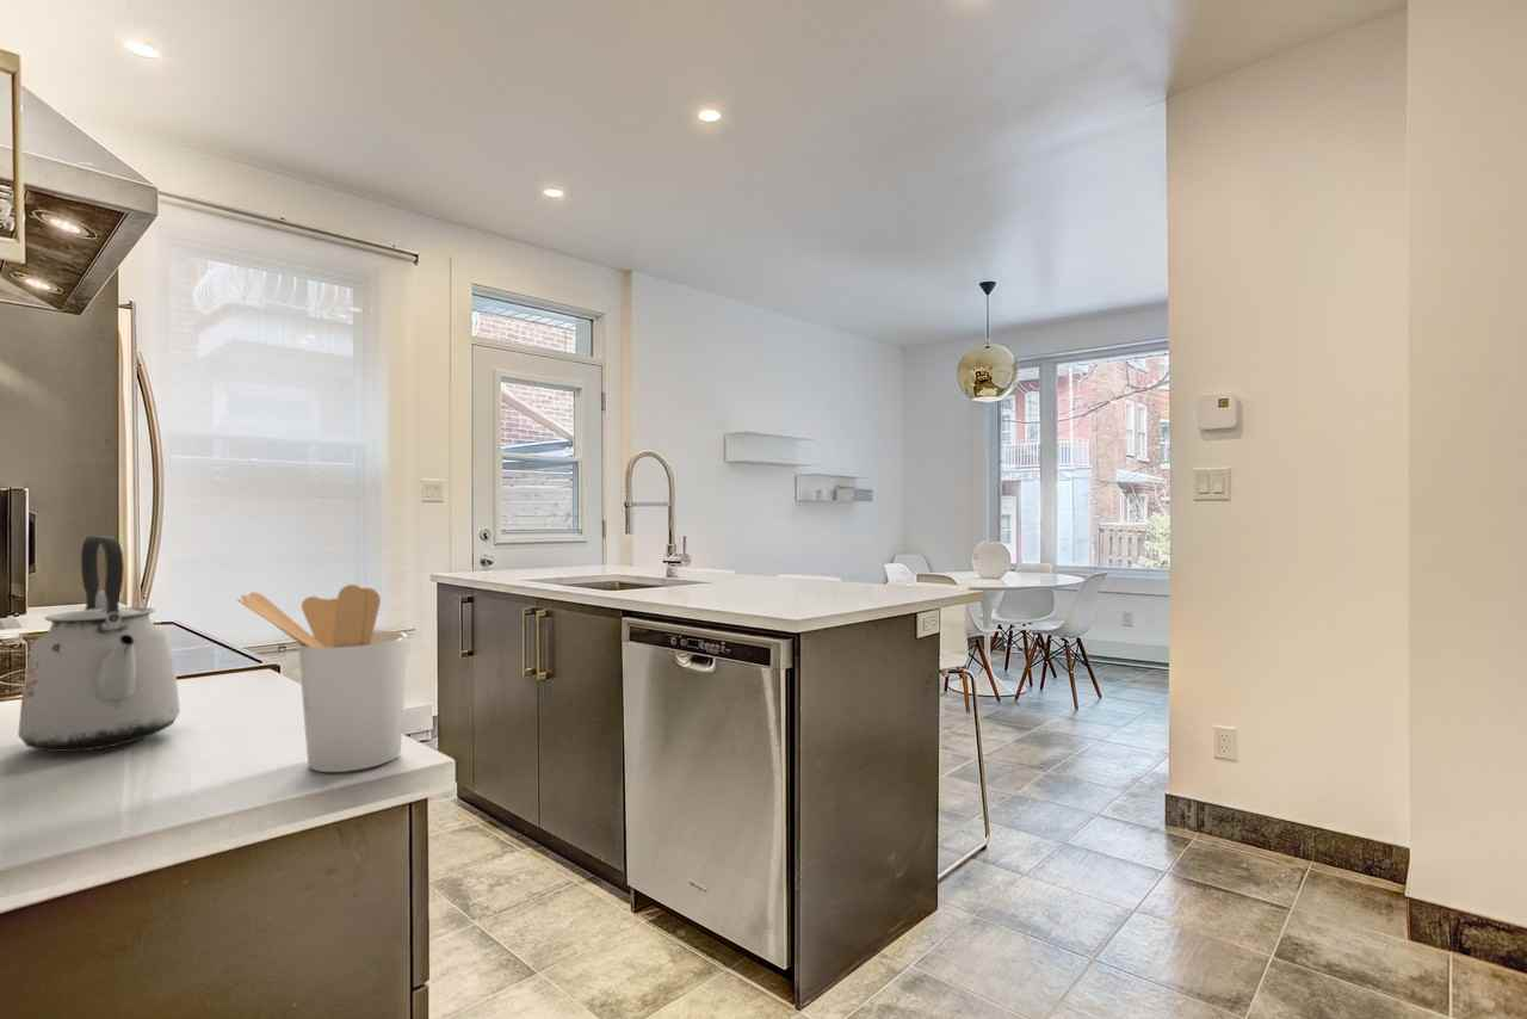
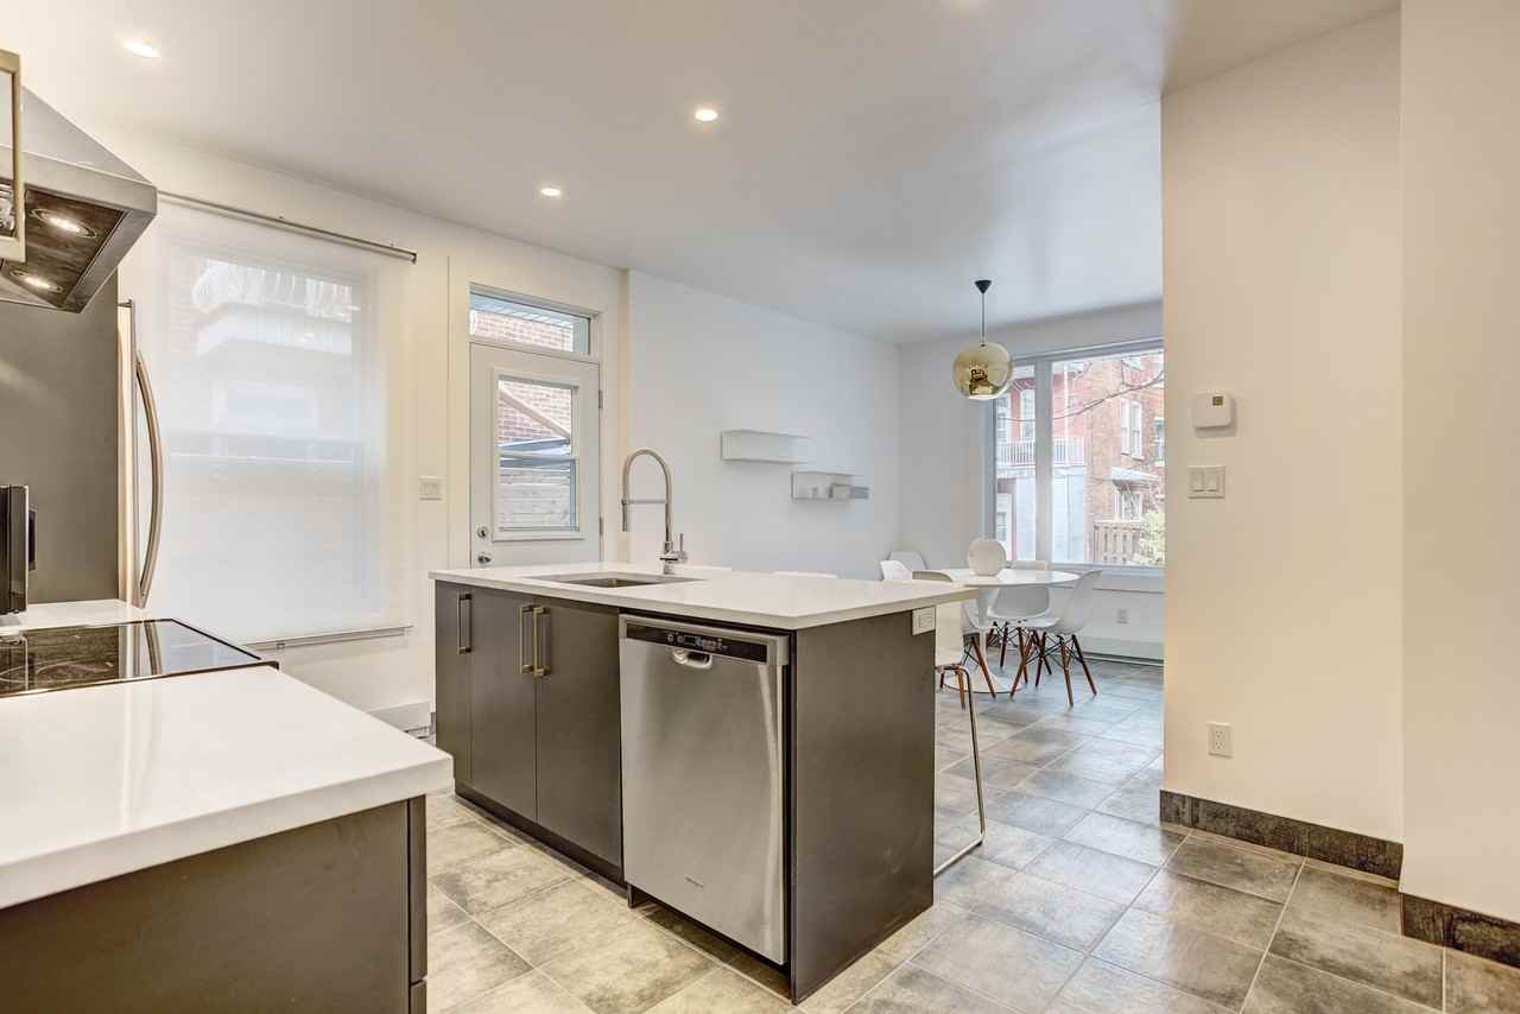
- kettle [17,535,181,753]
- utensil holder [236,583,408,773]
